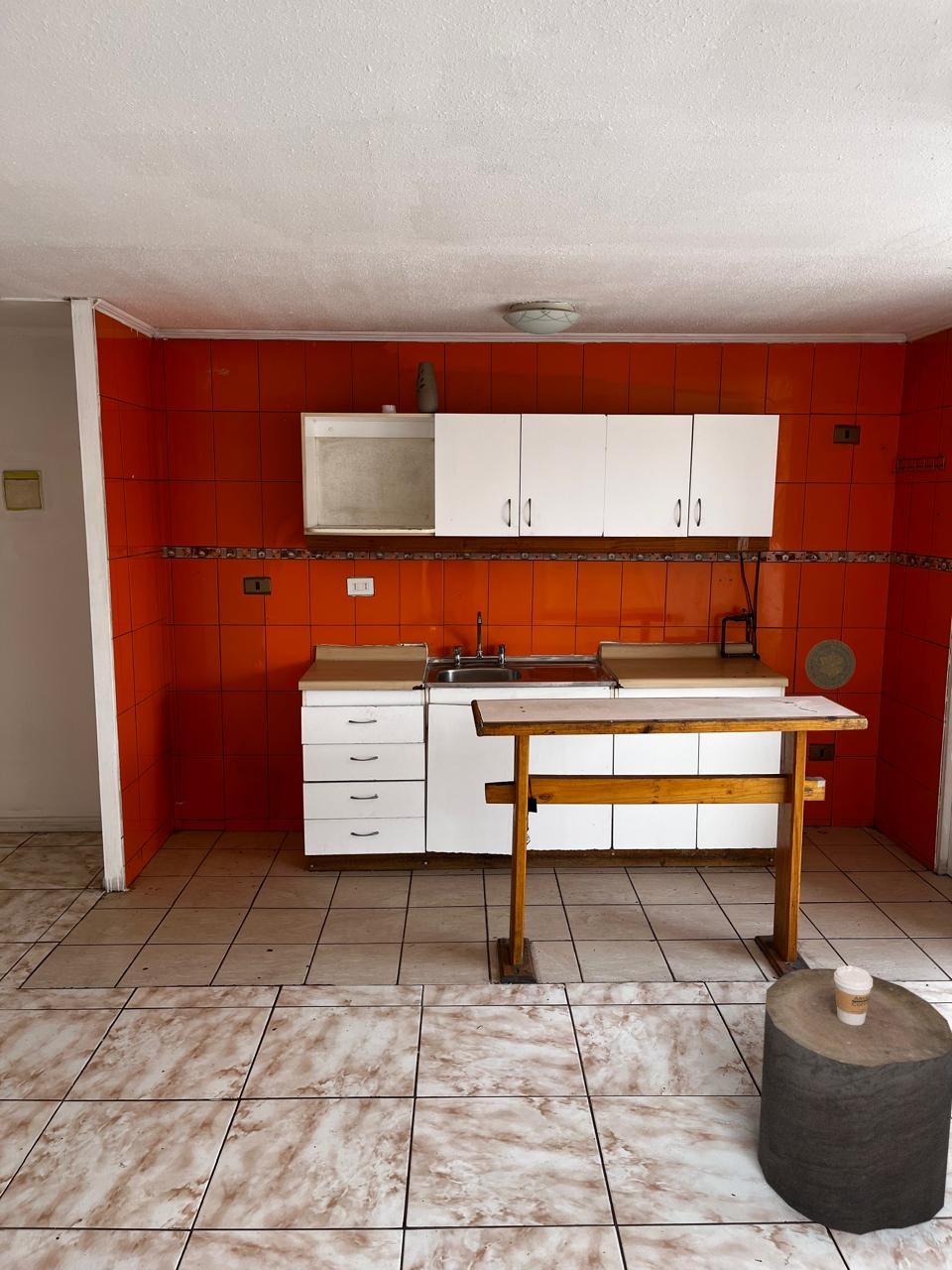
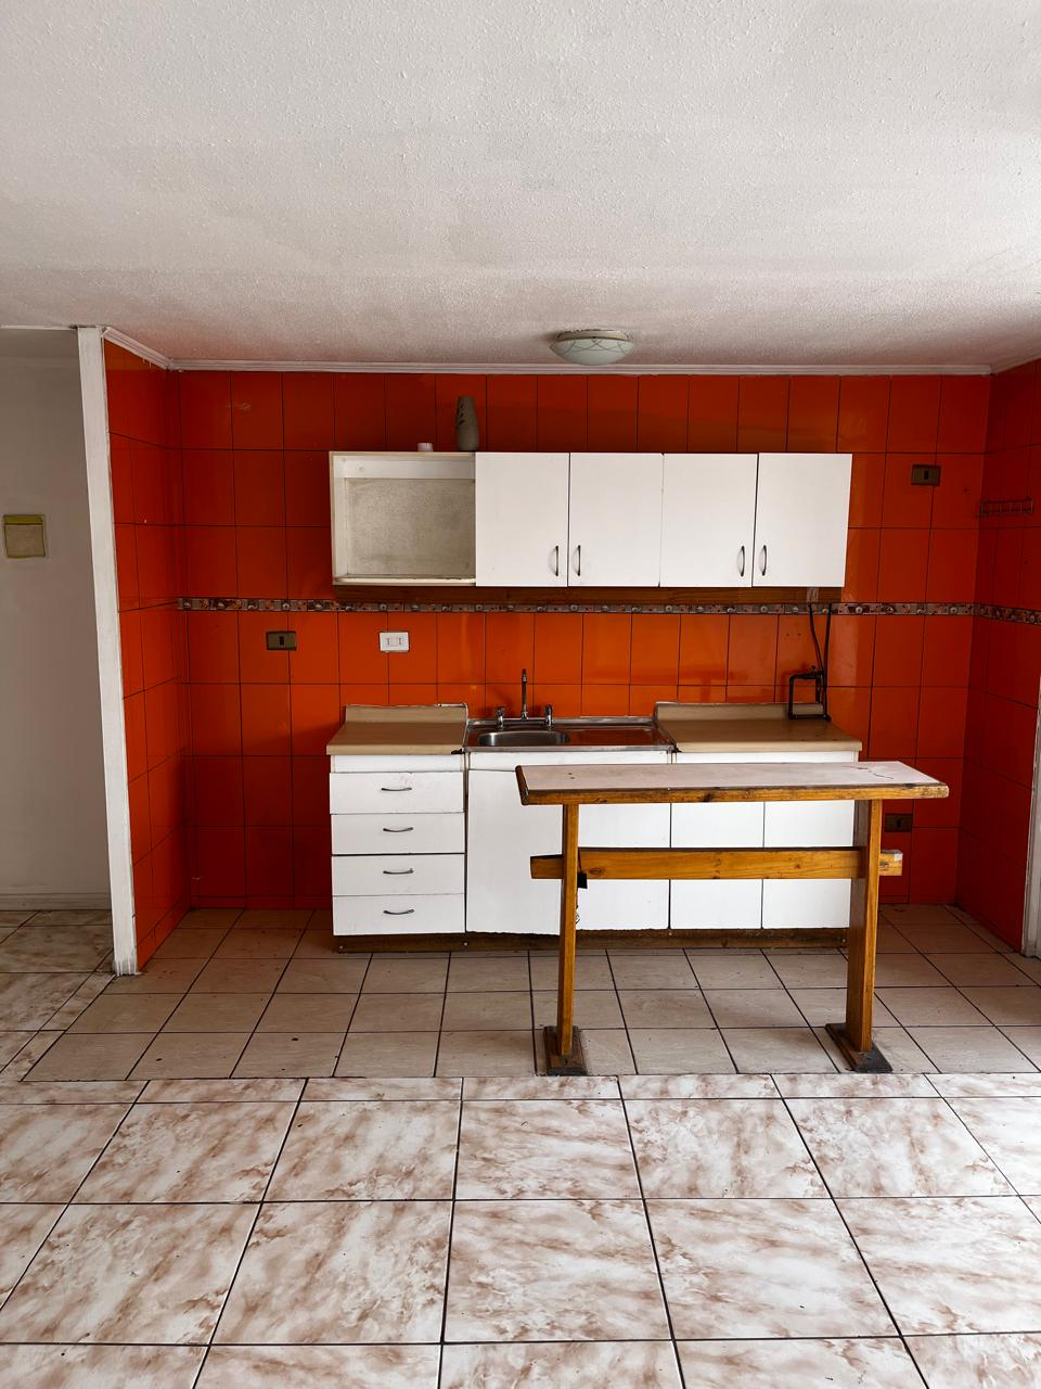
- decorative plate [804,639,856,691]
- stool [757,967,952,1236]
- coffee cup [834,965,873,1025]
